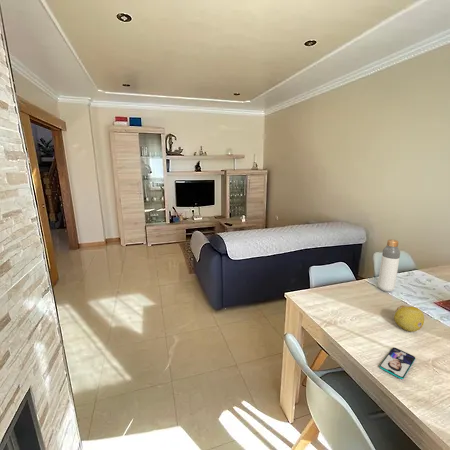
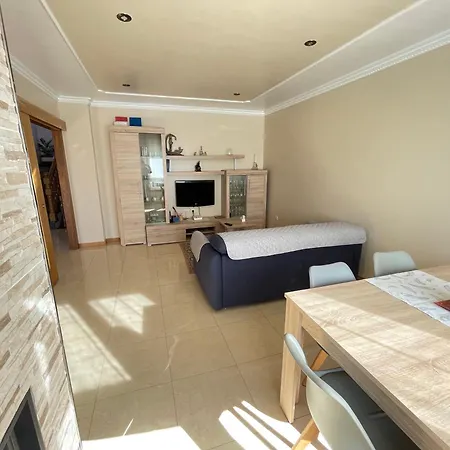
- fruit [393,304,425,333]
- smartphone [379,347,416,380]
- bottle [377,238,401,293]
